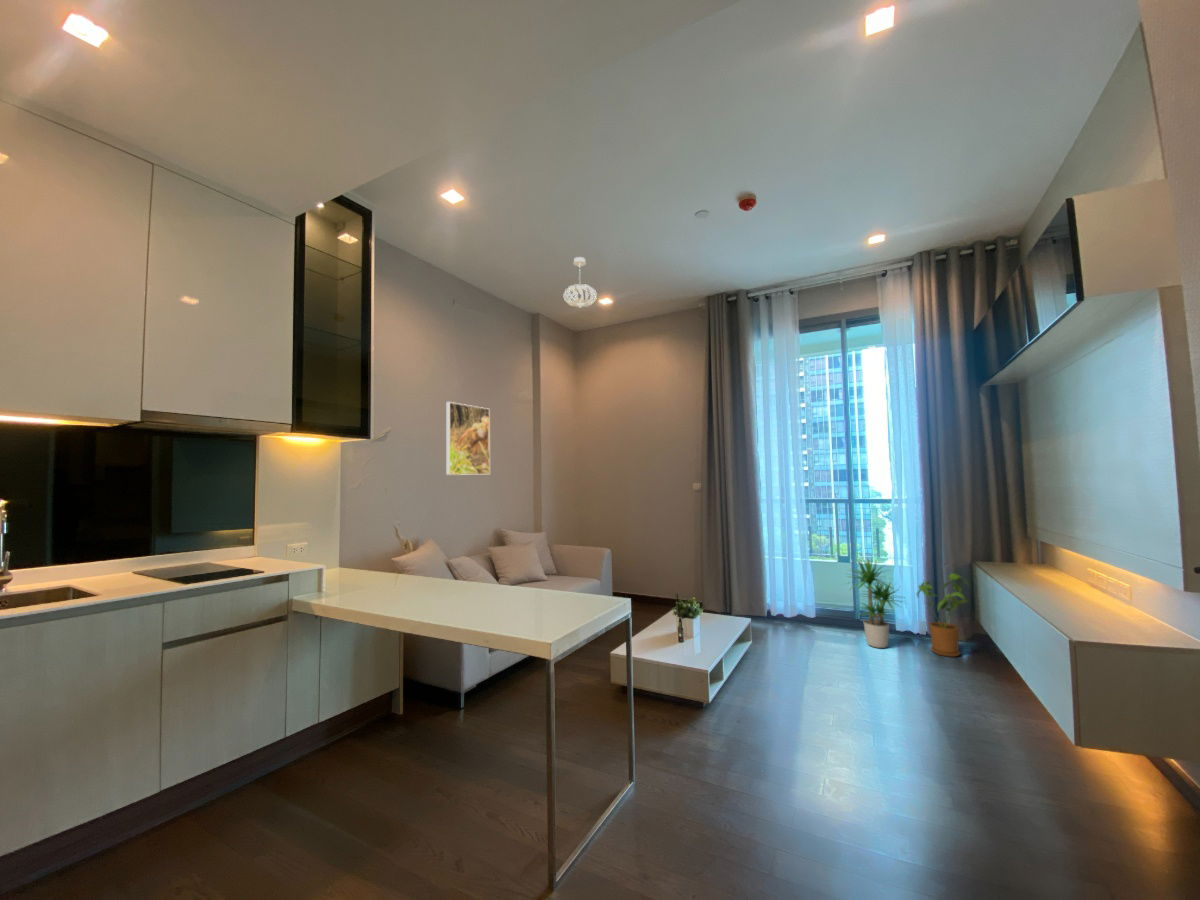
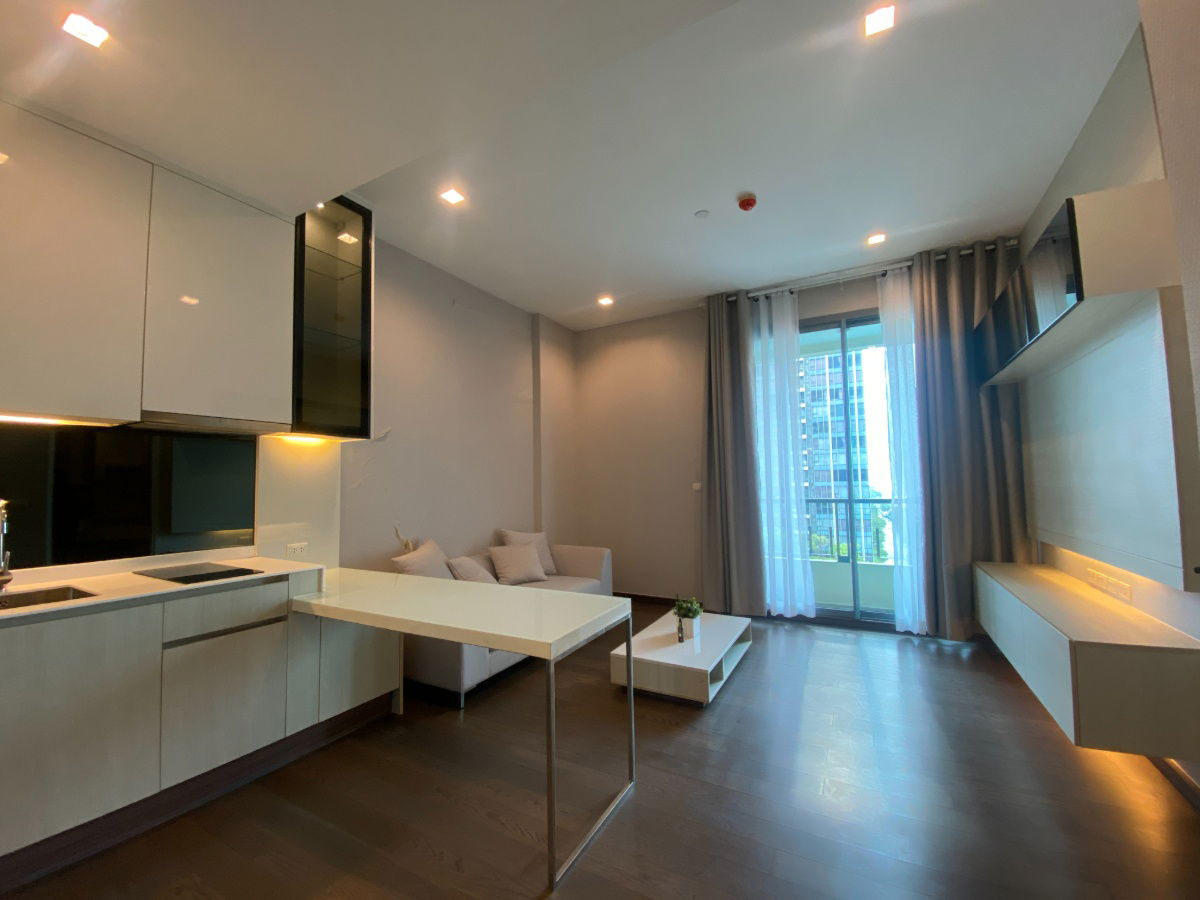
- pendant light [562,256,598,309]
- potted plant [841,555,908,649]
- house plant [916,572,971,658]
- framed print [445,401,491,476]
